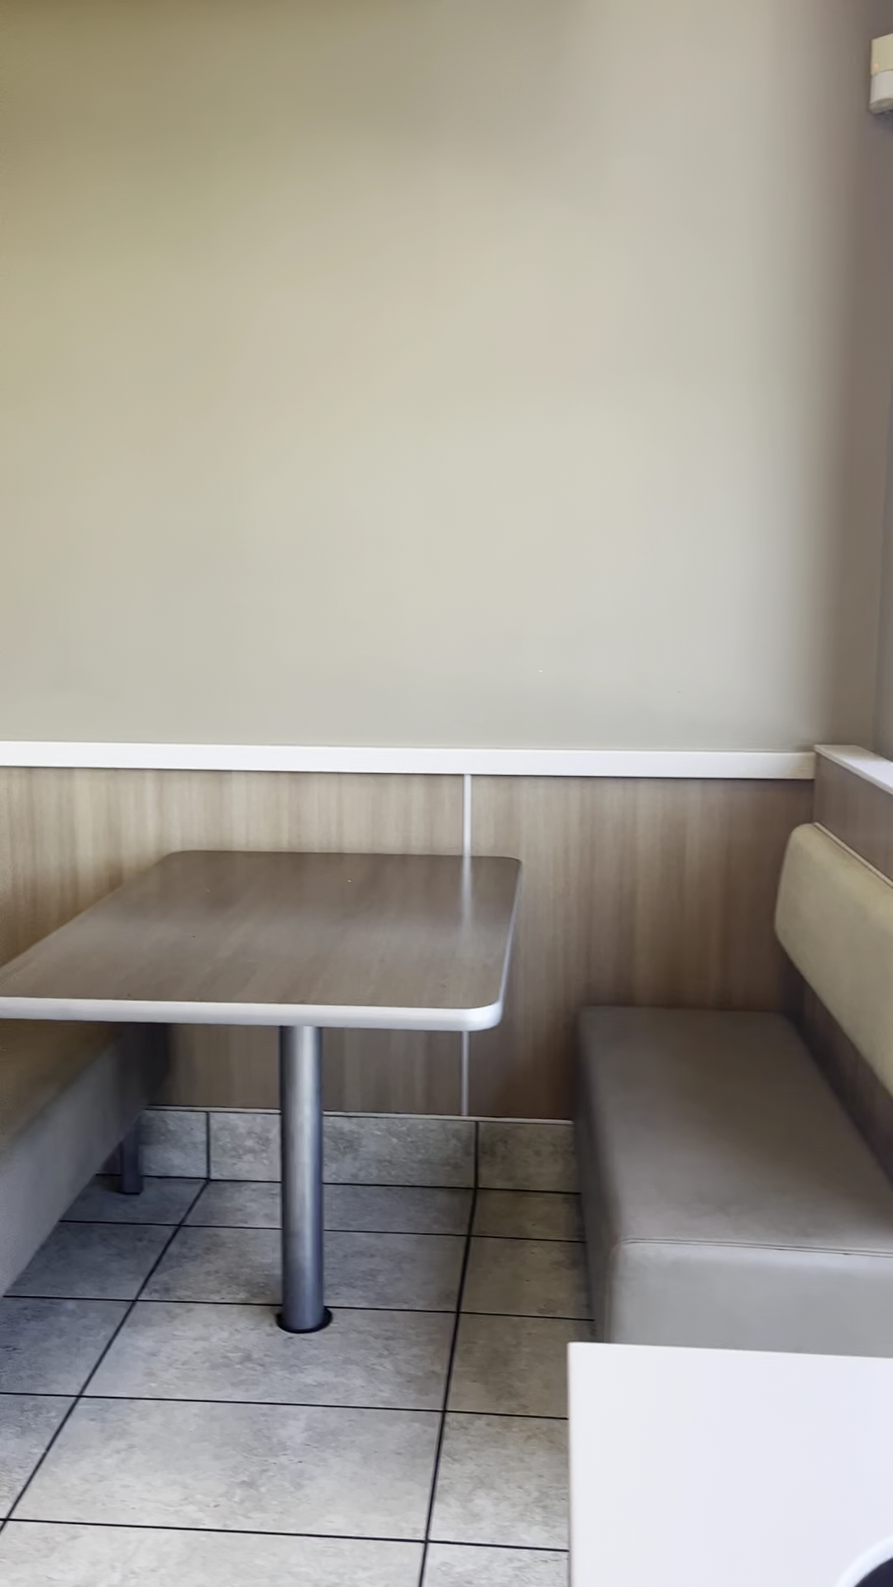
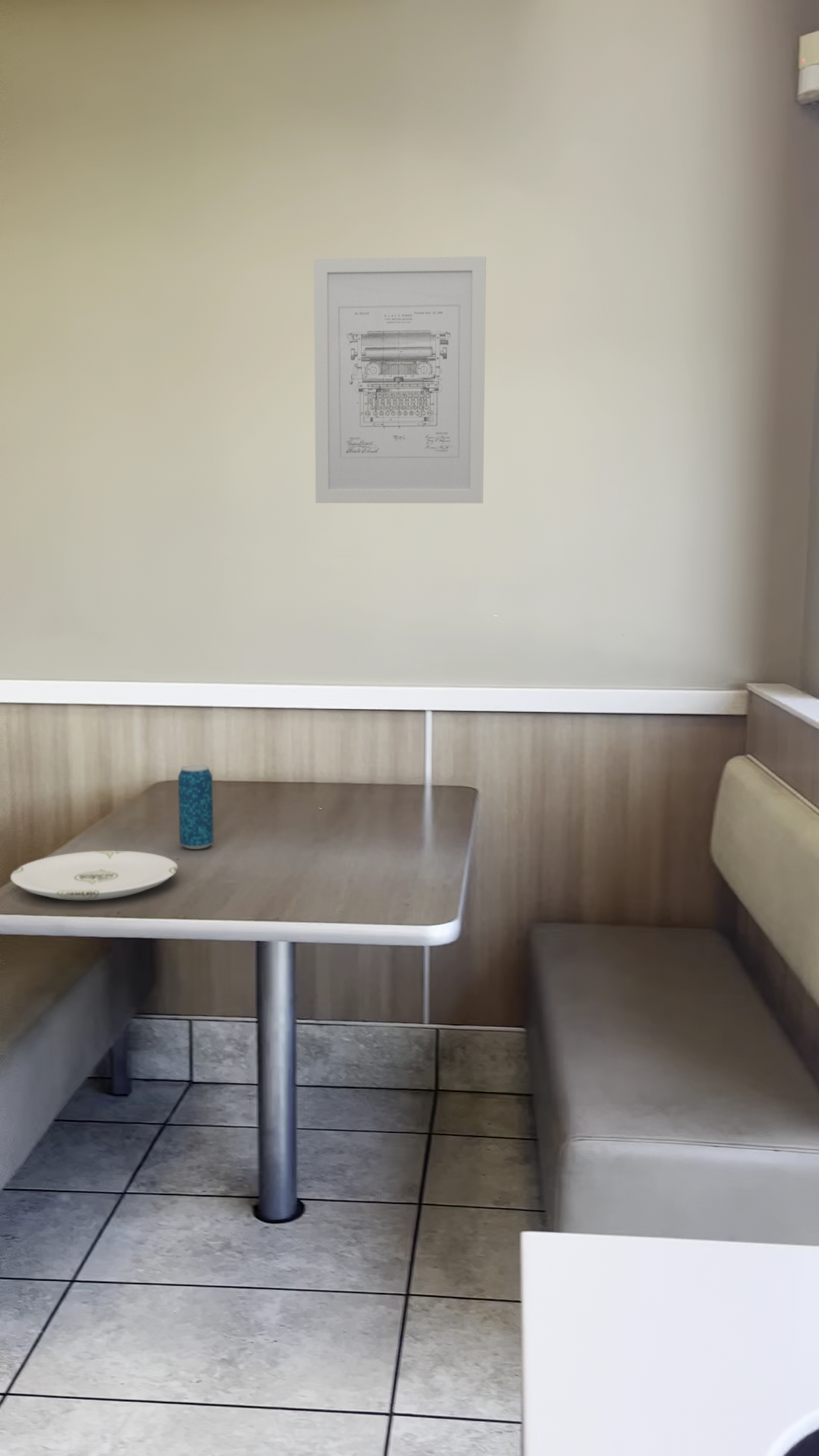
+ wall art [313,256,487,504]
+ plate [10,850,178,901]
+ beverage can [177,764,215,850]
